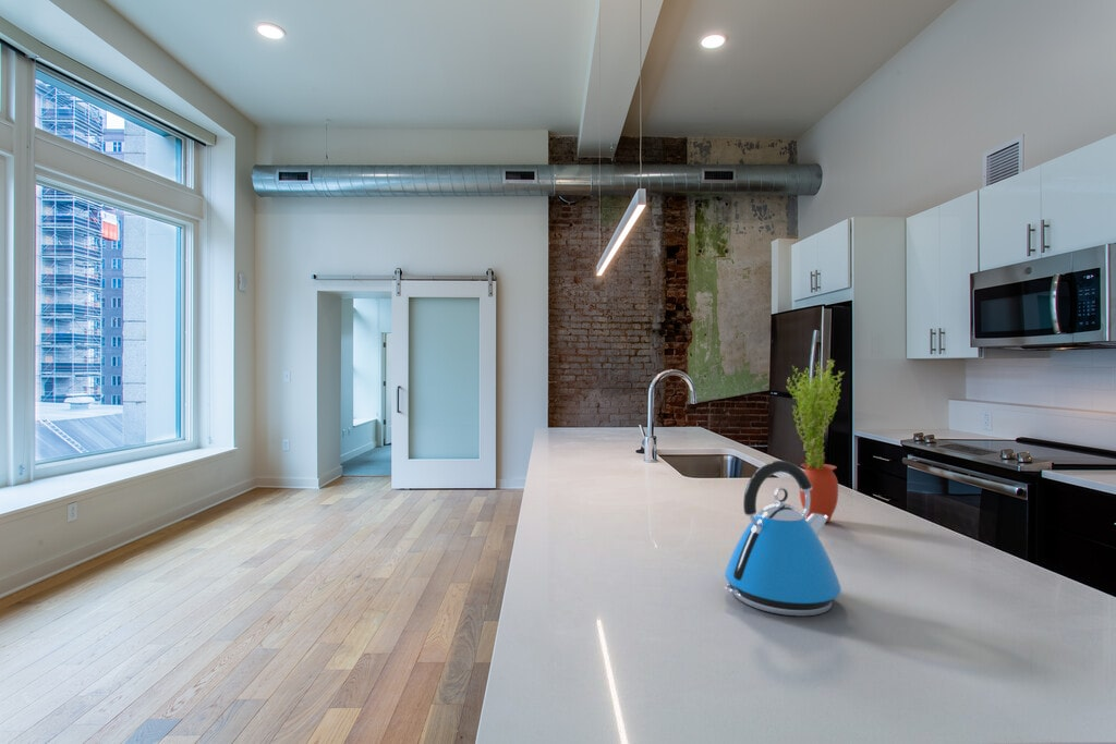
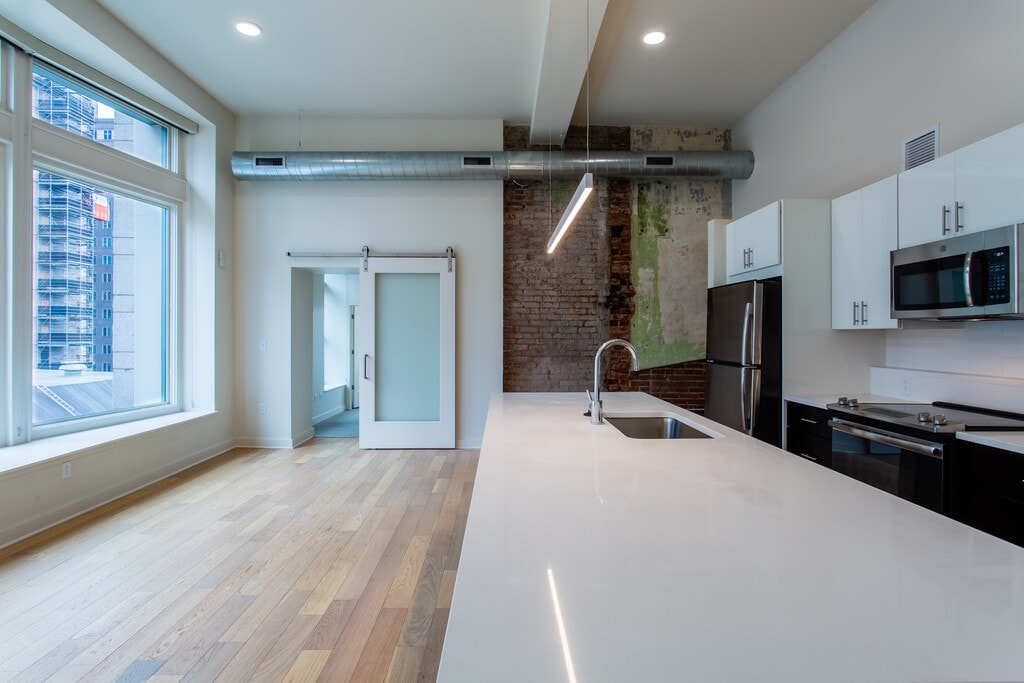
- potted plant [785,358,846,523]
- kettle [724,460,842,618]
